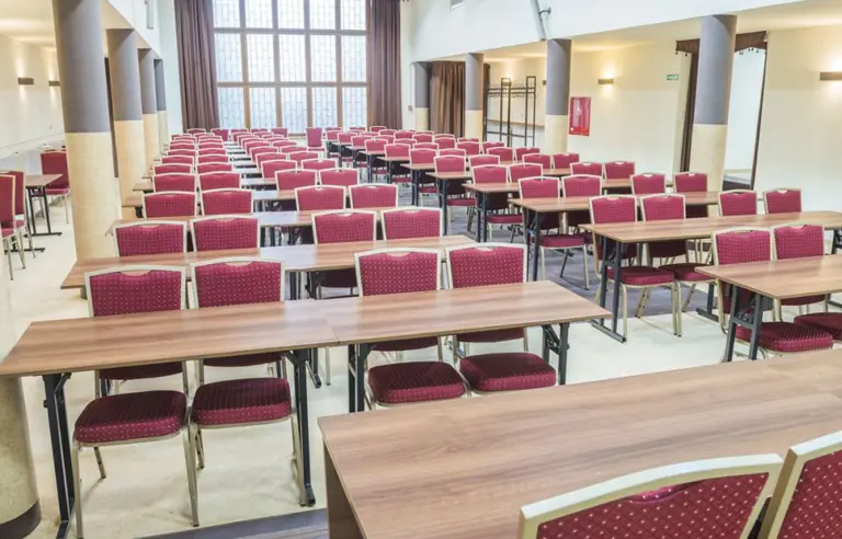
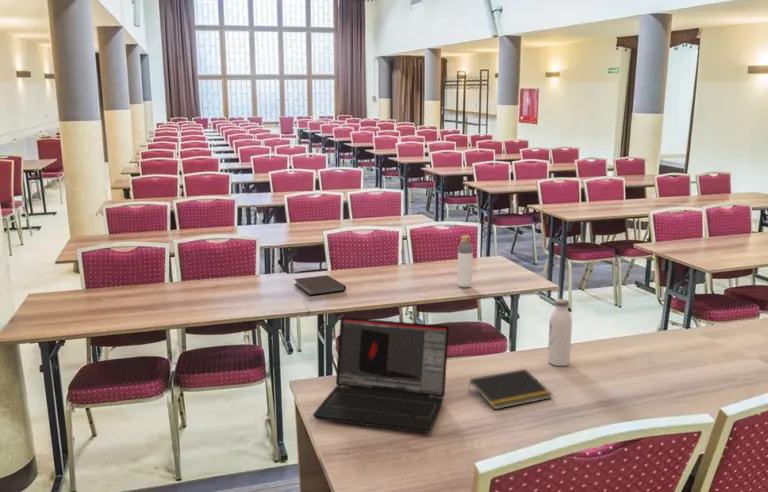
+ notepad [467,368,554,410]
+ laptop [312,316,450,434]
+ water bottle [547,298,573,367]
+ bottle [456,234,474,288]
+ notebook [293,274,347,296]
